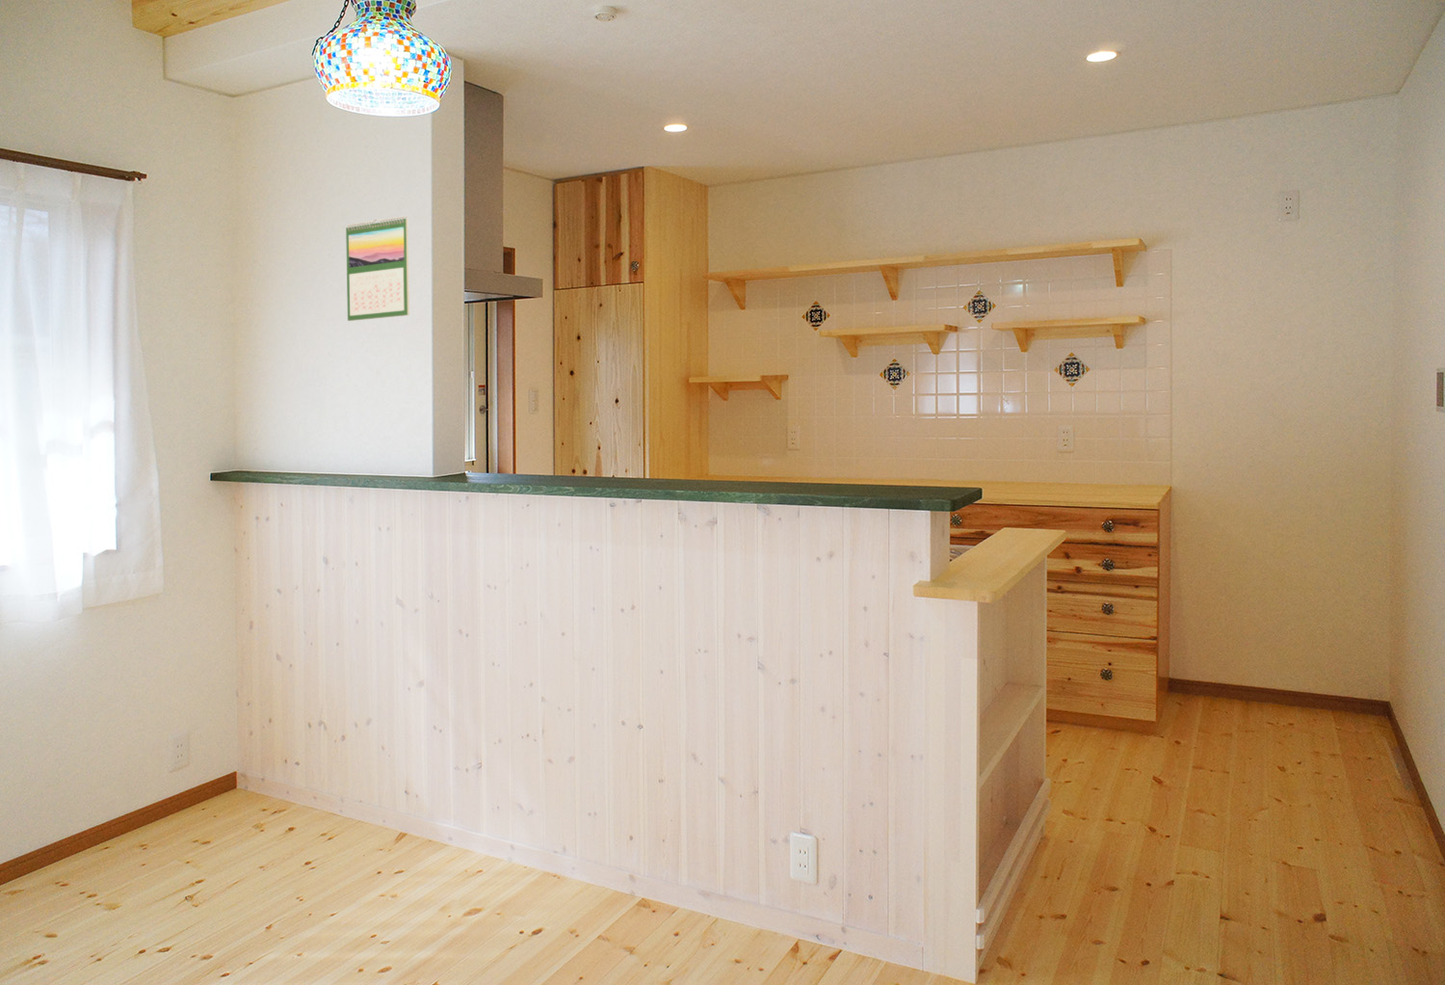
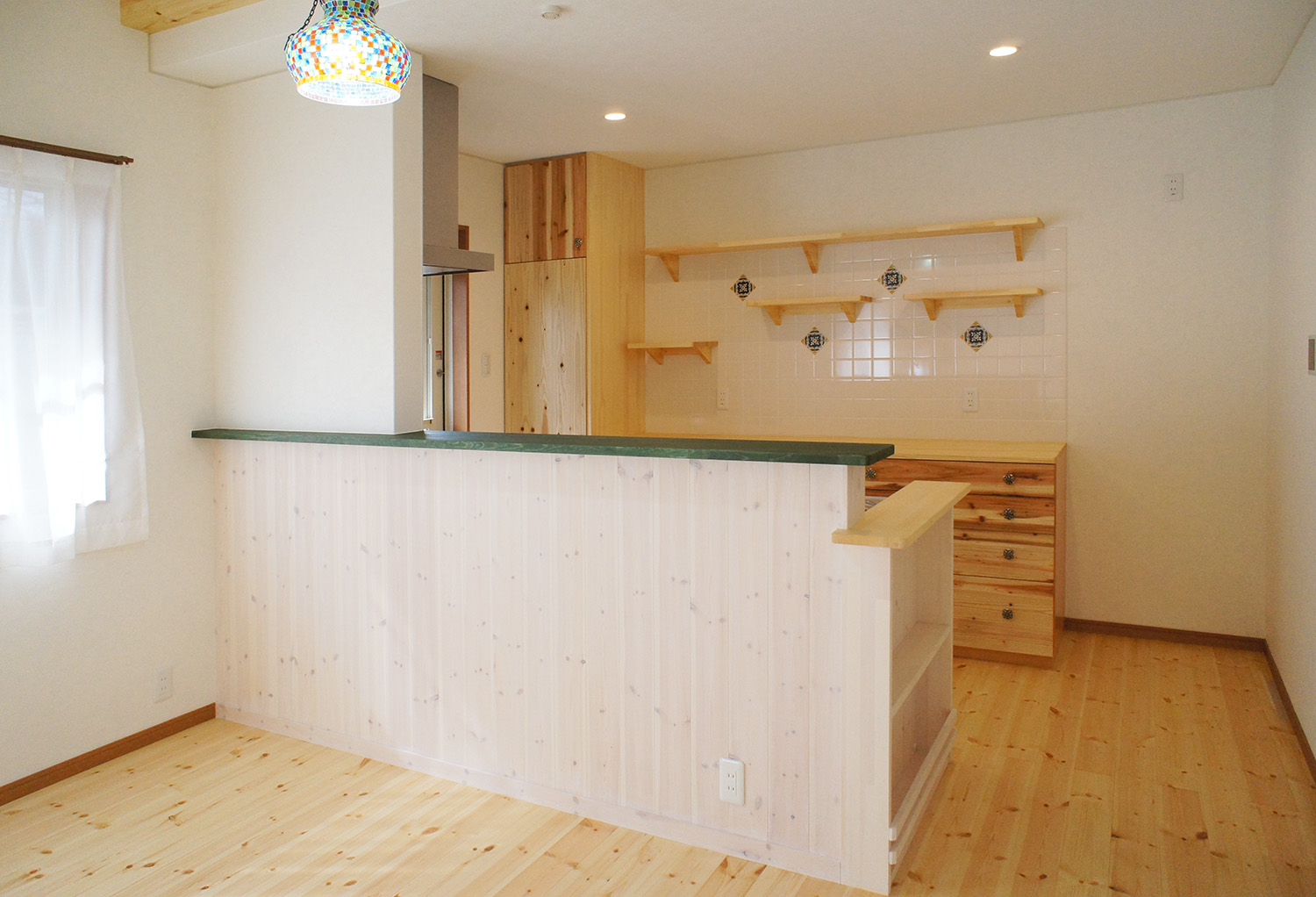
- calendar [345,215,411,322]
